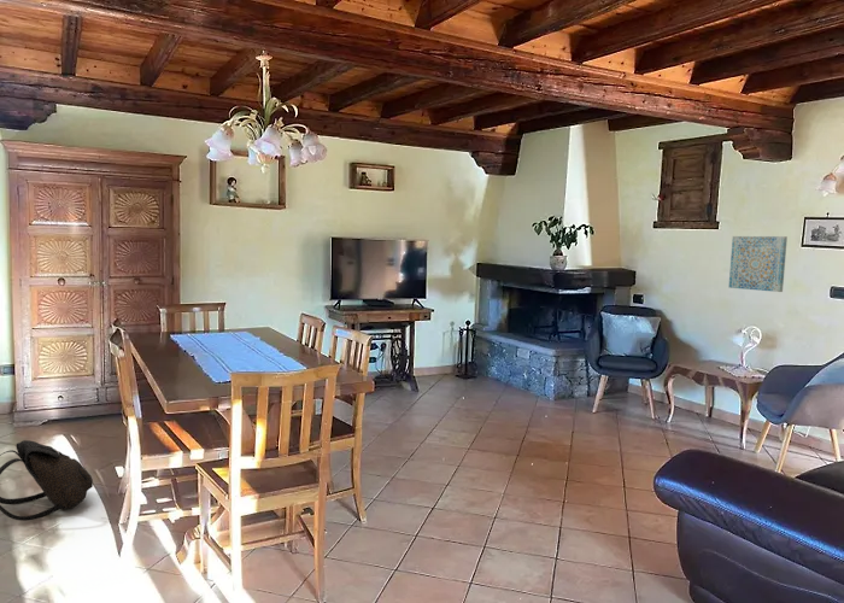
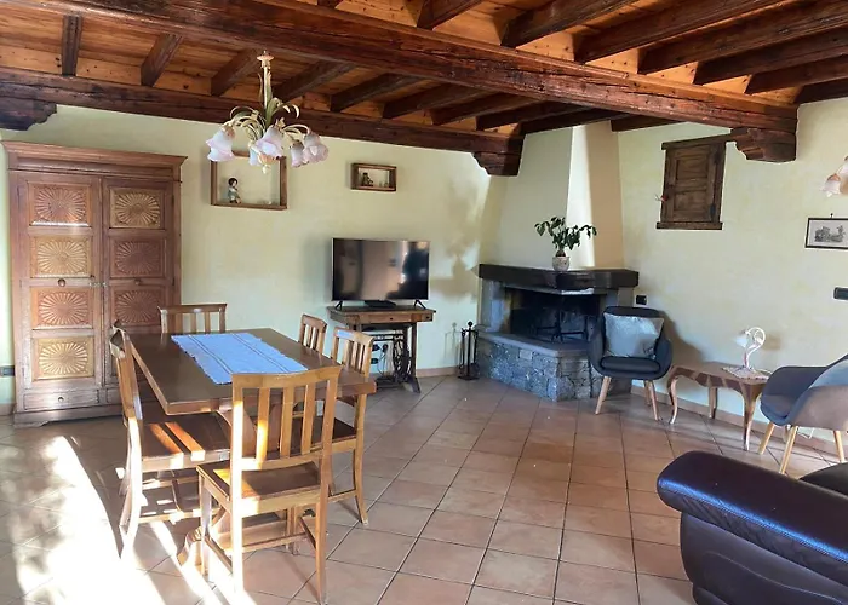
- backpack [0,439,94,522]
- wall art [728,235,789,293]
